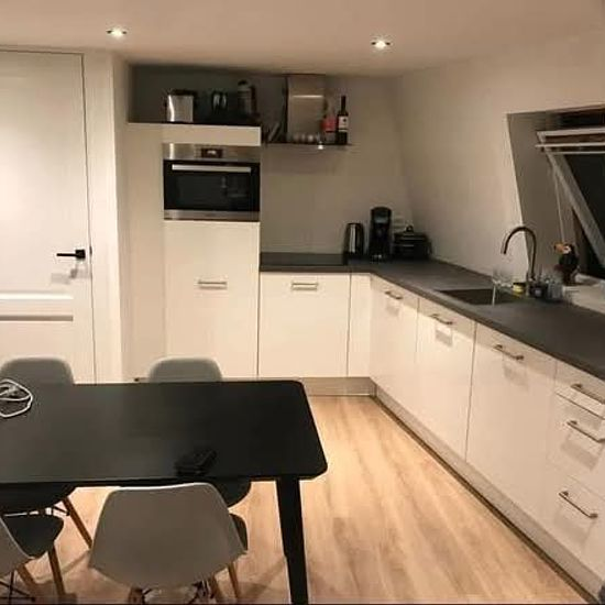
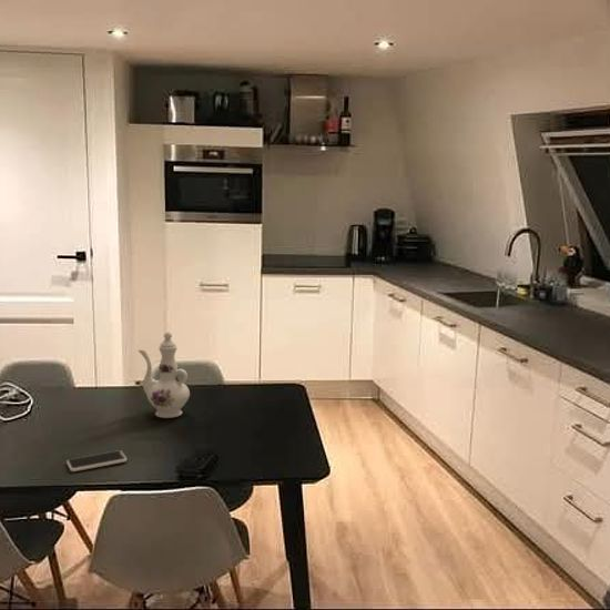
+ chinaware [138,331,191,419]
+ smartphone [65,449,128,472]
